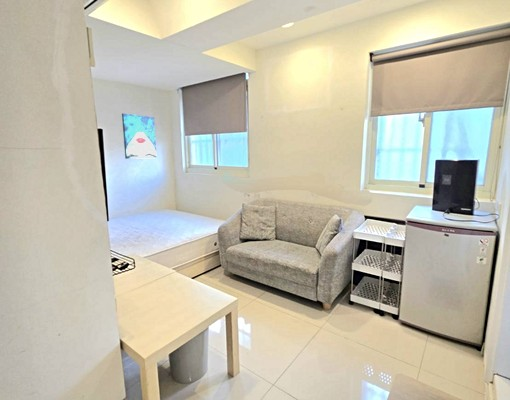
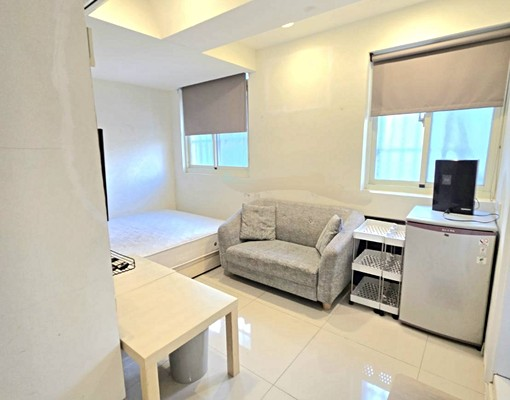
- wall art [121,112,158,160]
